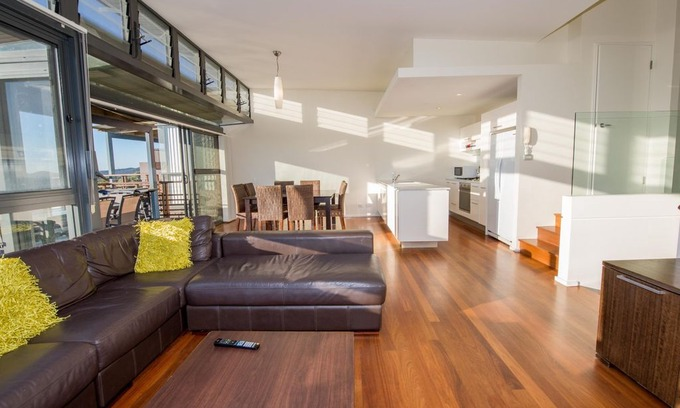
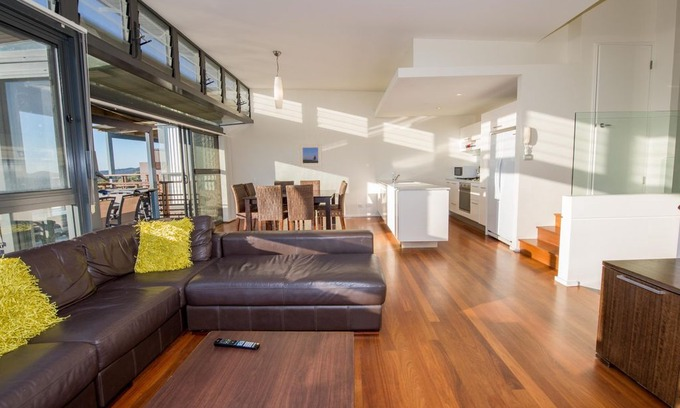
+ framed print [298,143,323,168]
